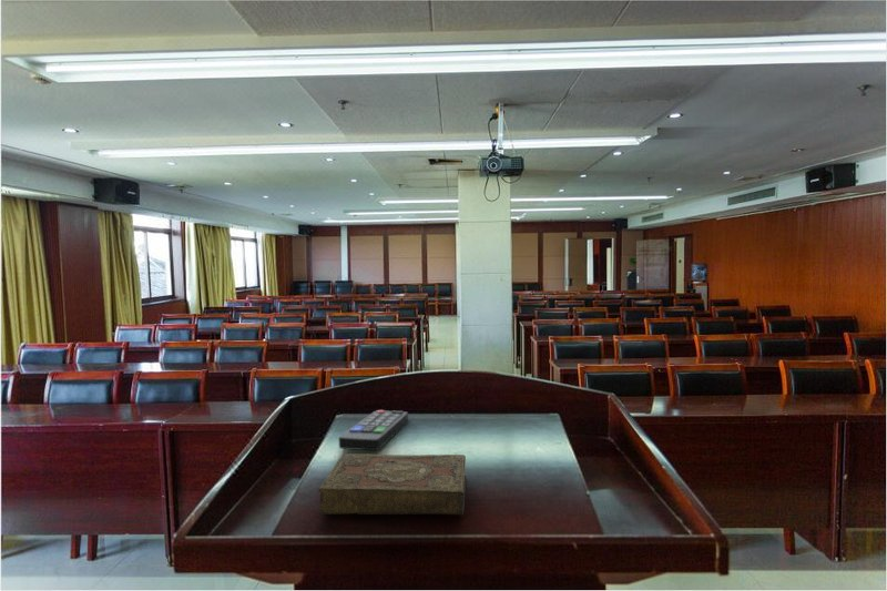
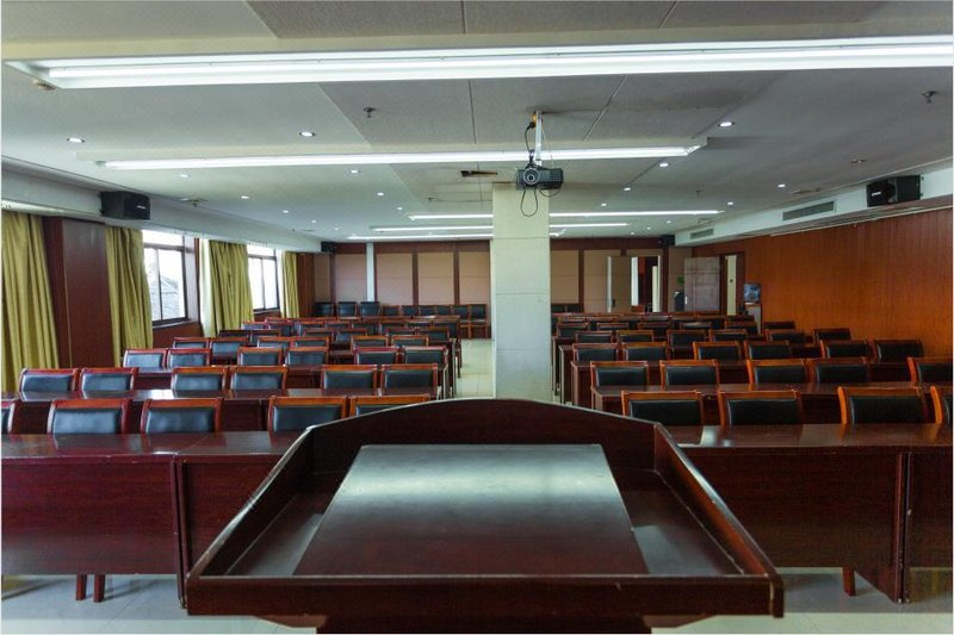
- remote control [338,409,409,451]
- book [317,452,467,516]
